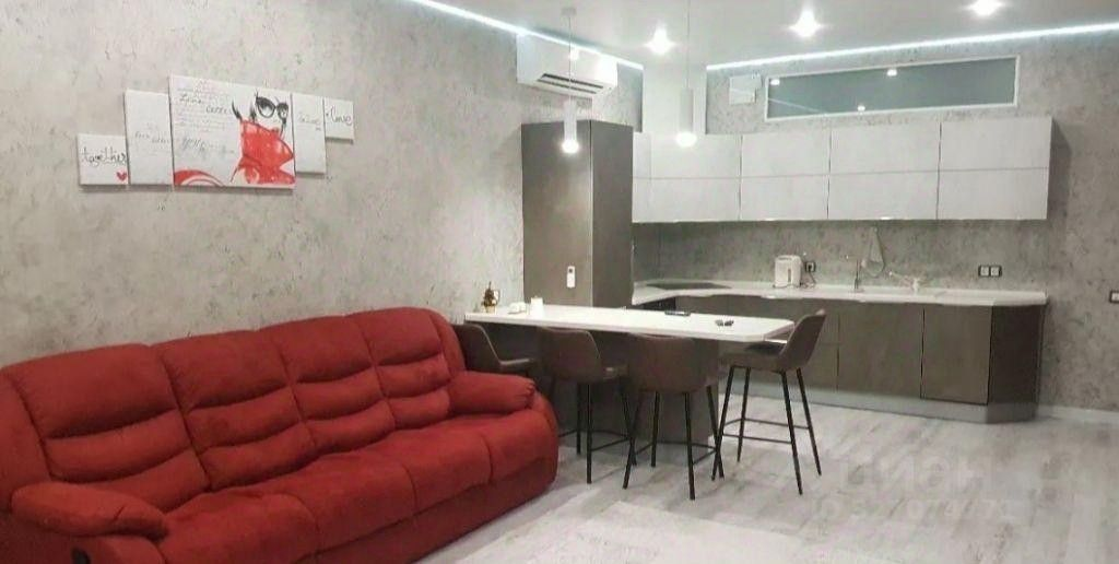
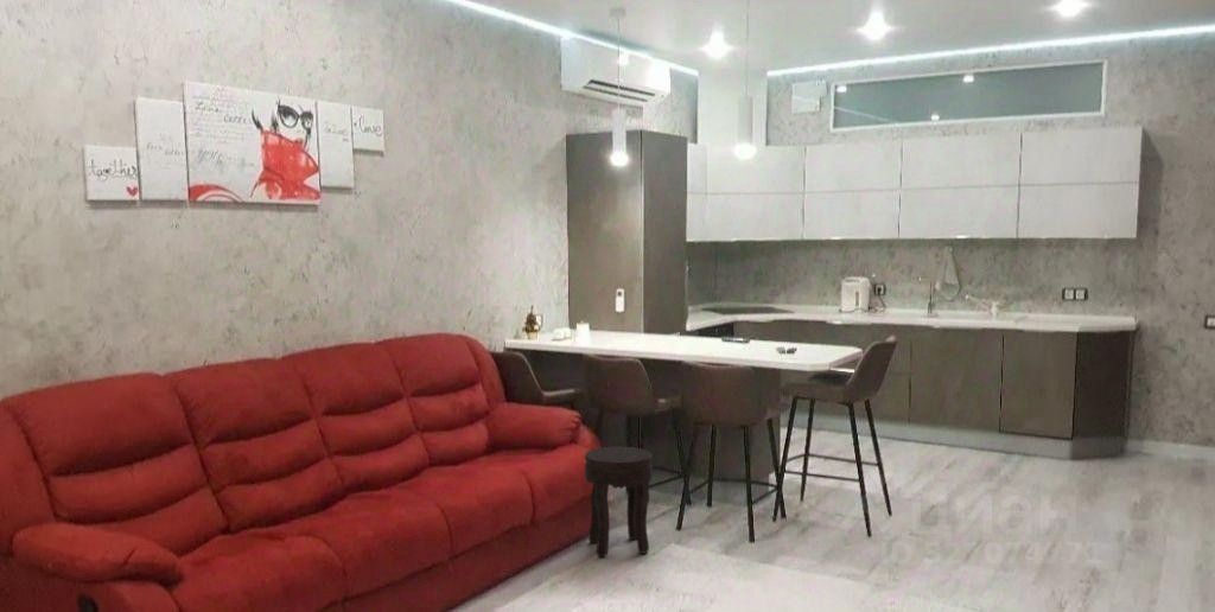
+ side table [583,446,654,557]
